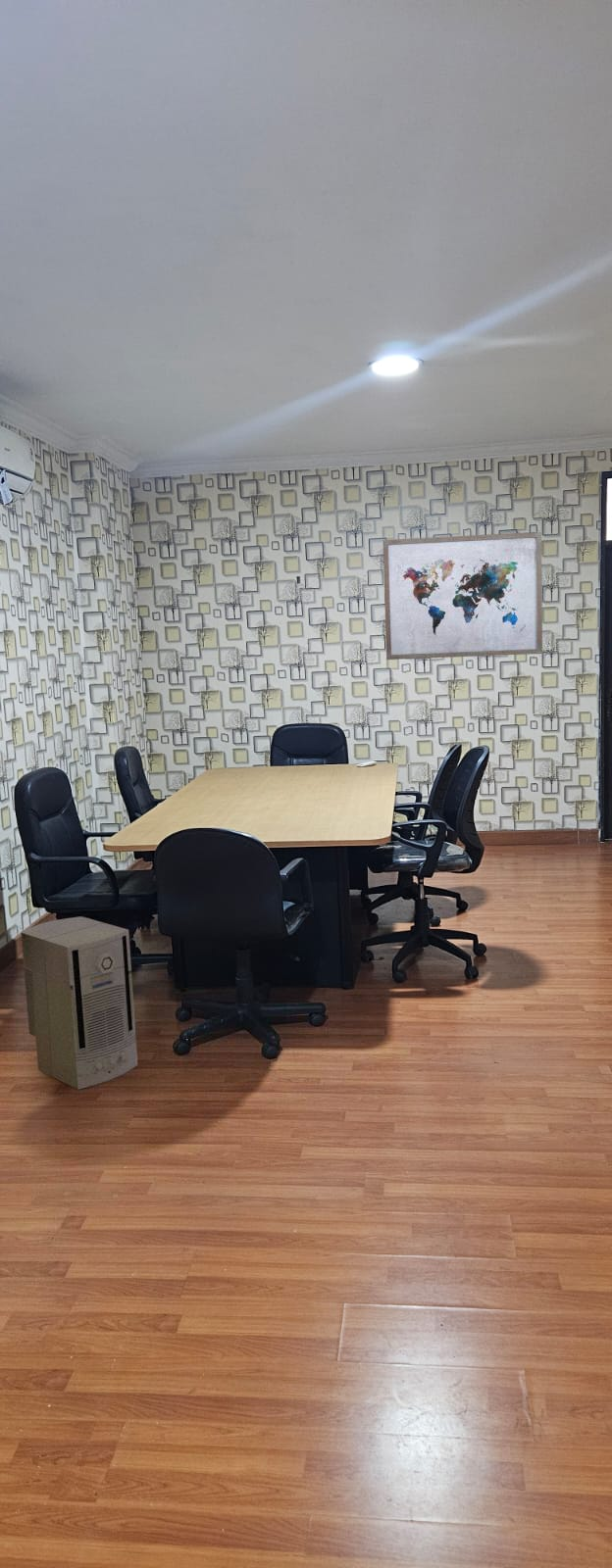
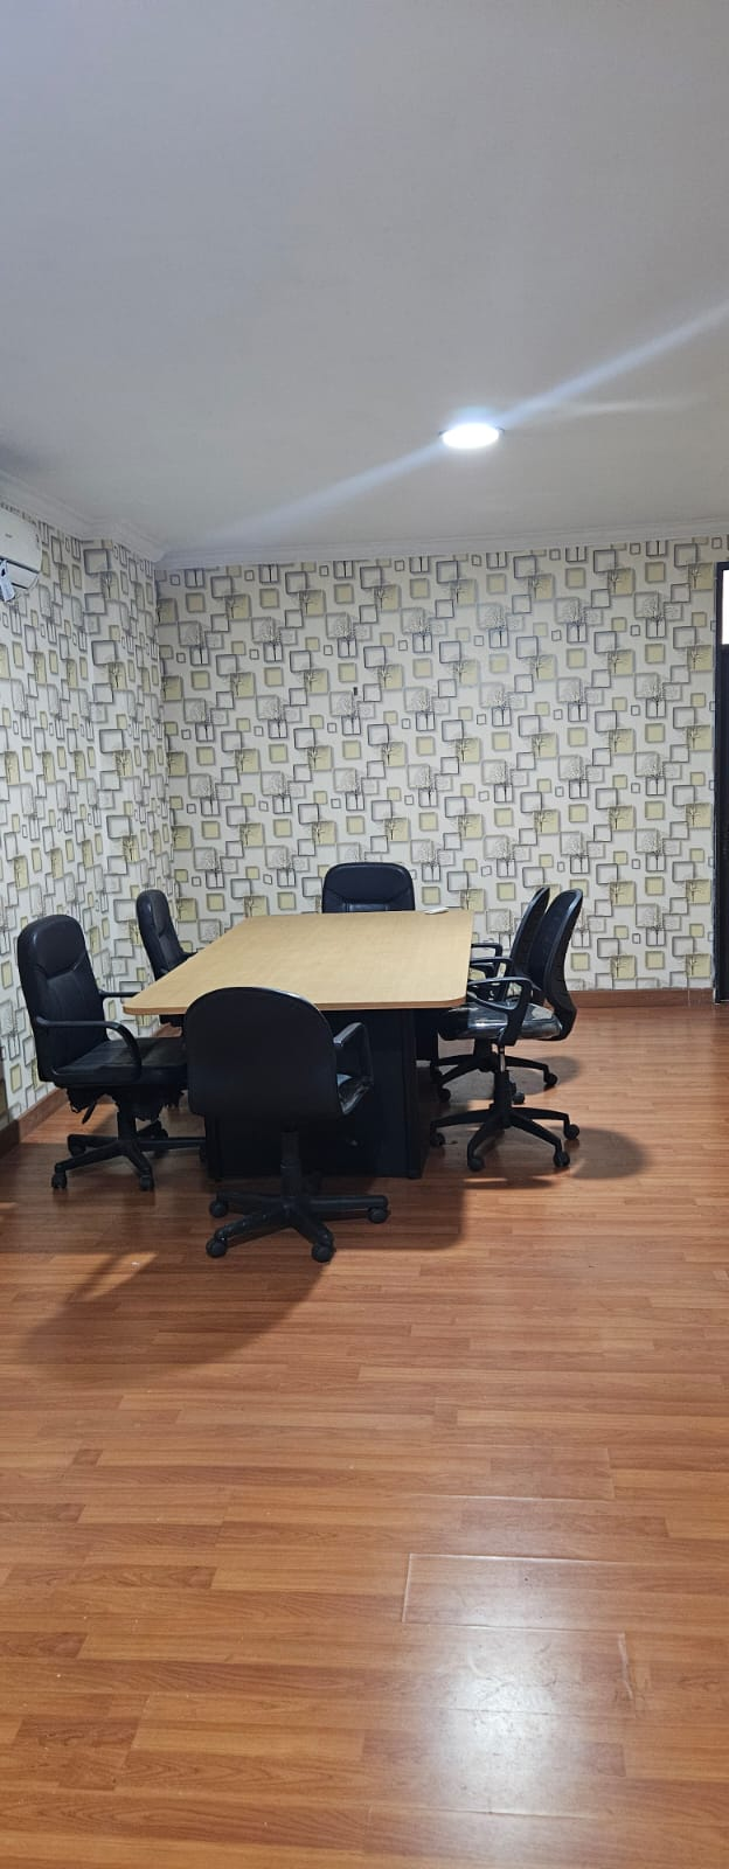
- wall art [383,531,543,661]
- air purifier [20,915,138,1091]
